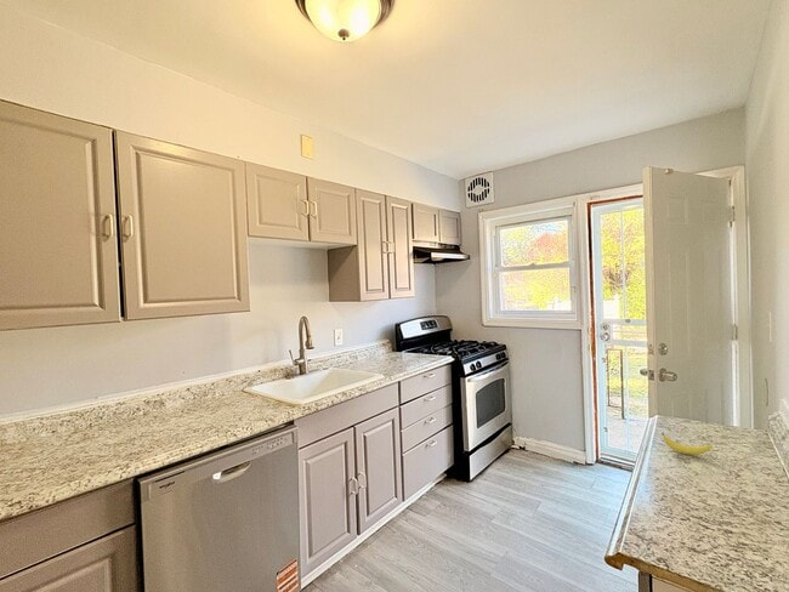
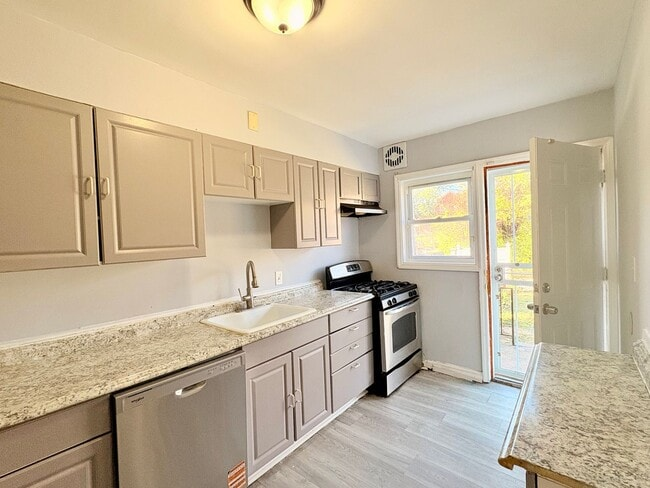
- banana [660,432,714,456]
